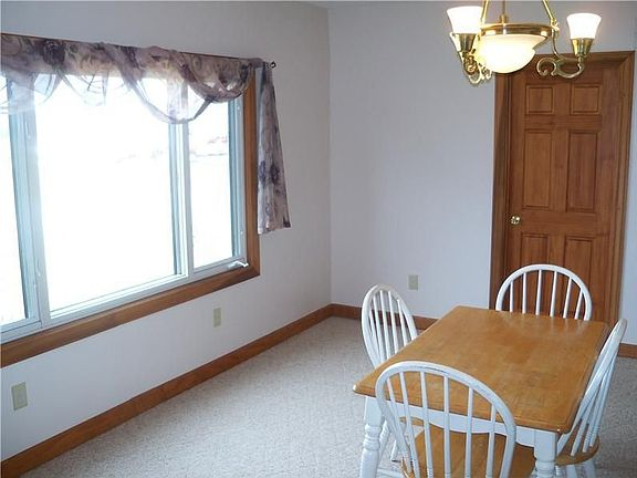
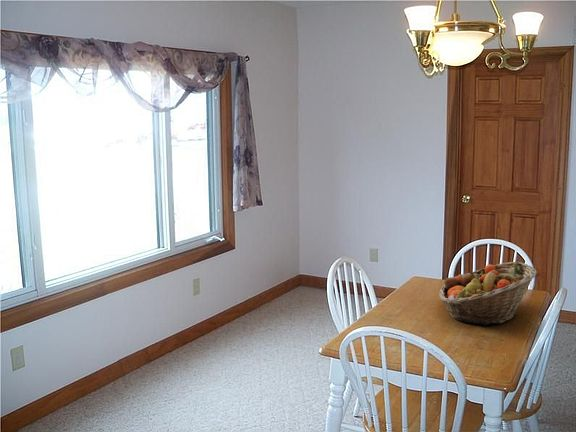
+ fruit basket [438,261,538,326]
